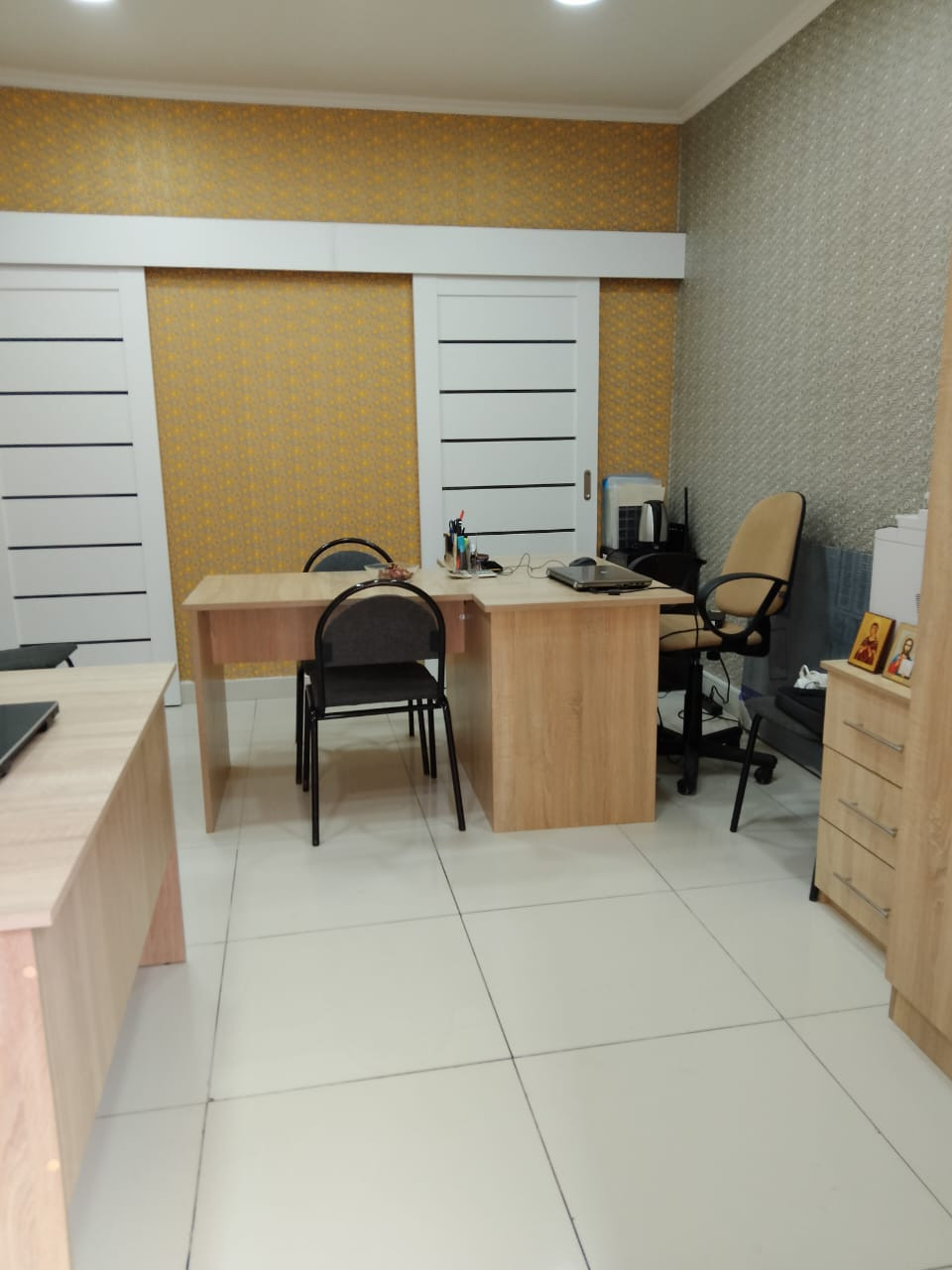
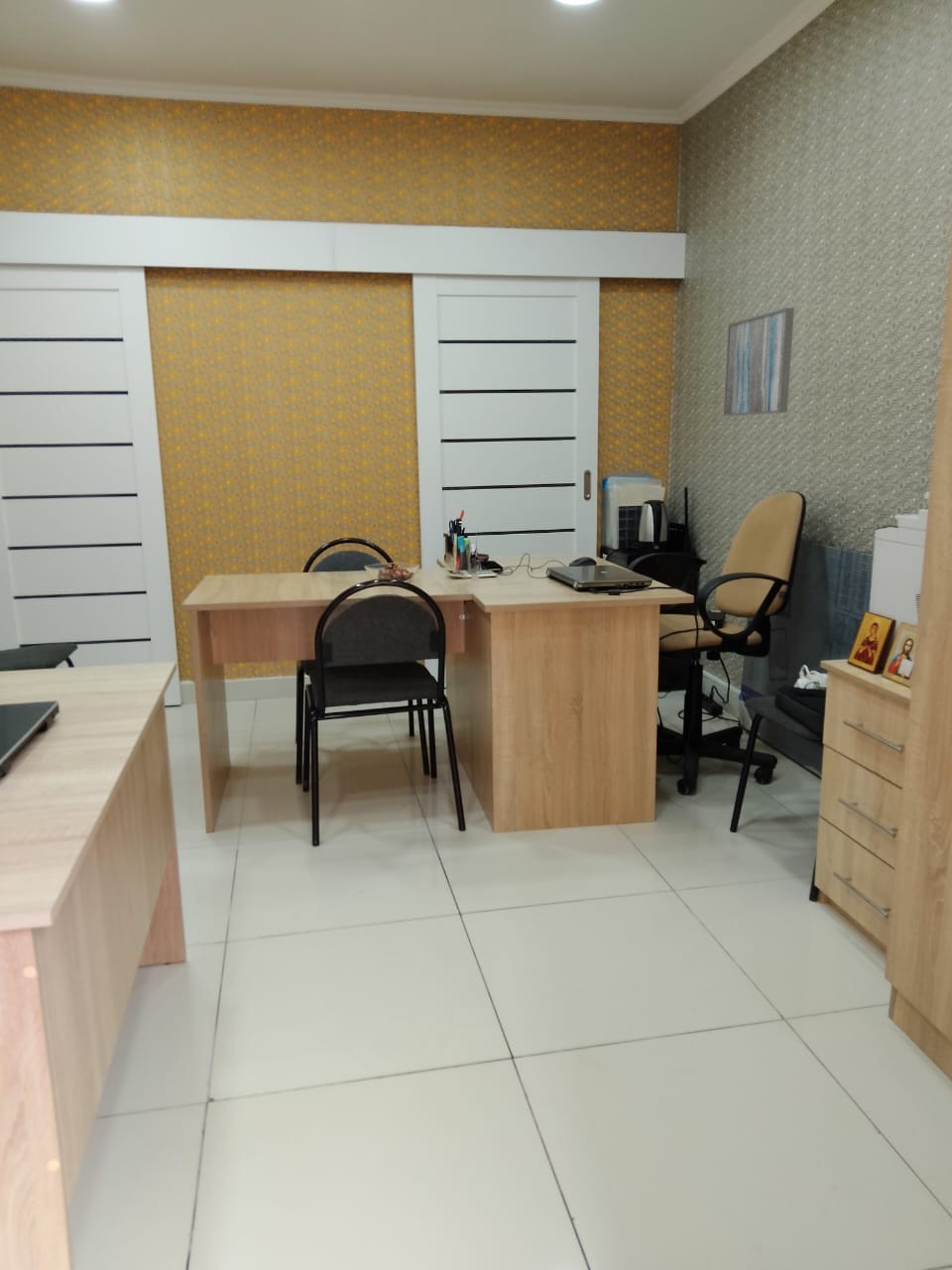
+ wall art [723,307,795,417]
